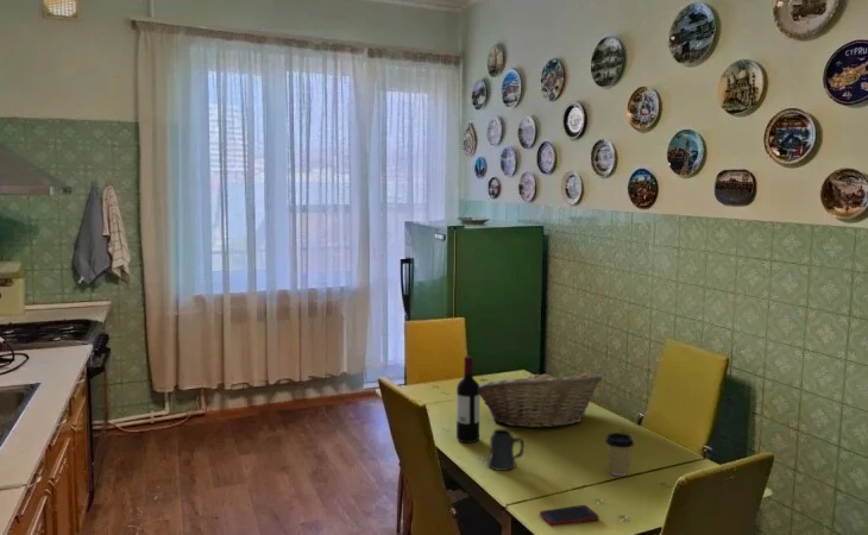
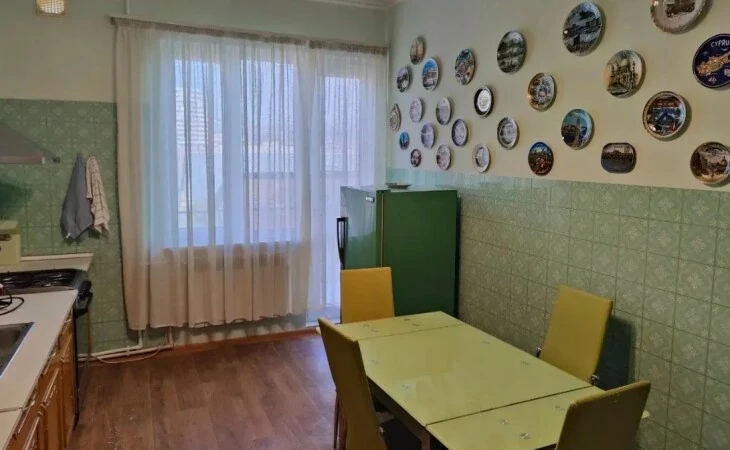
- fruit basket [479,369,604,429]
- coffee cup [604,432,635,477]
- wine bottle [455,355,480,443]
- cell phone [539,504,599,527]
- mug [486,428,526,472]
